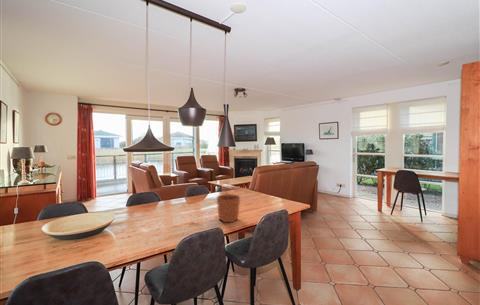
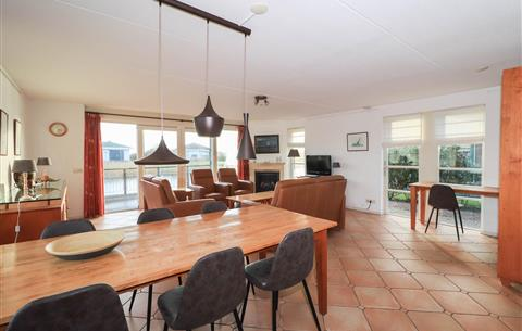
- plant pot [216,185,241,223]
